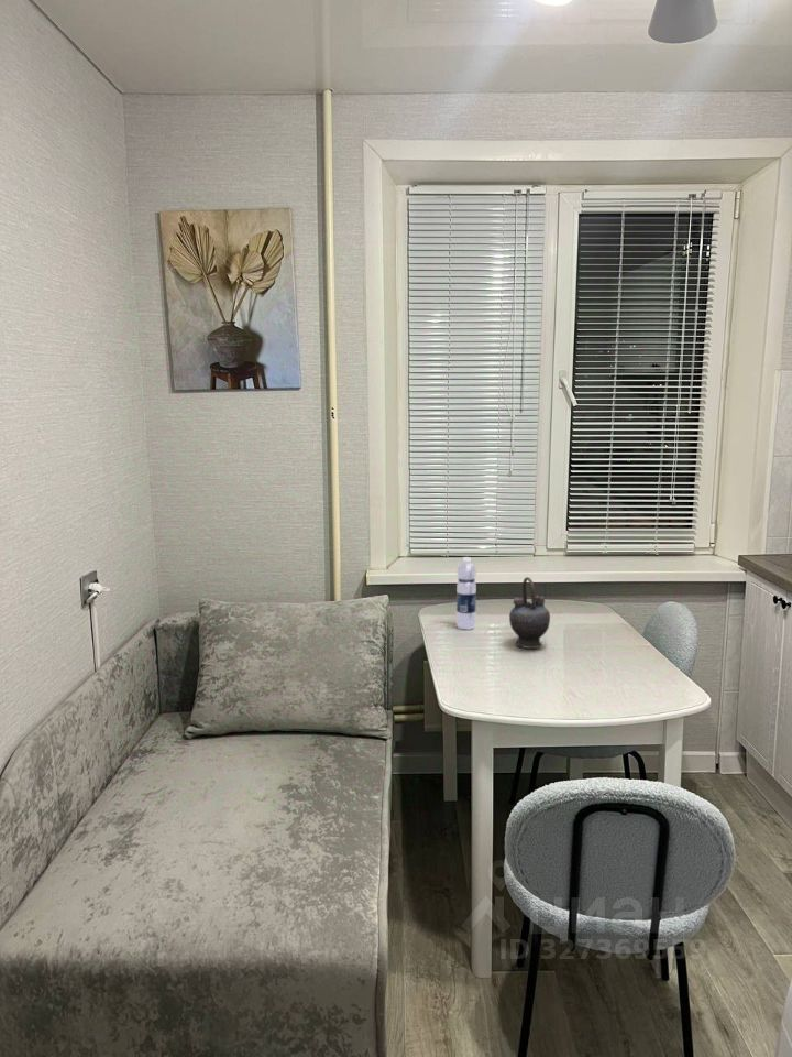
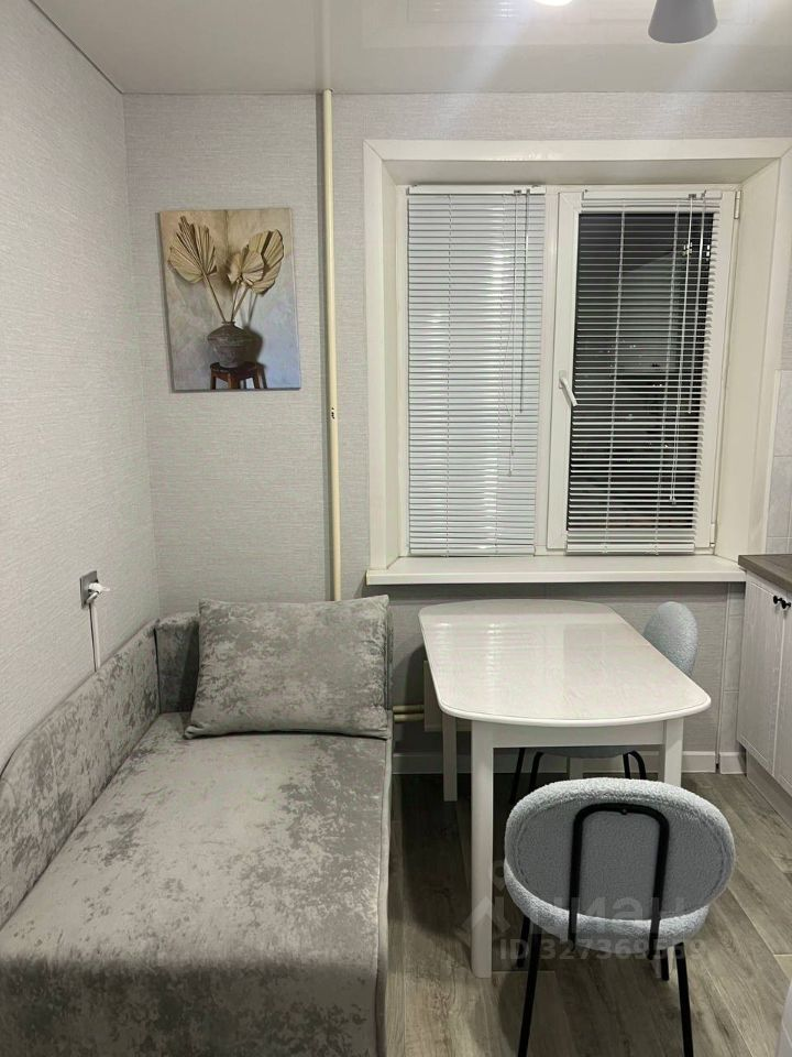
- teapot [508,576,551,650]
- water bottle [455,556,477,630]
